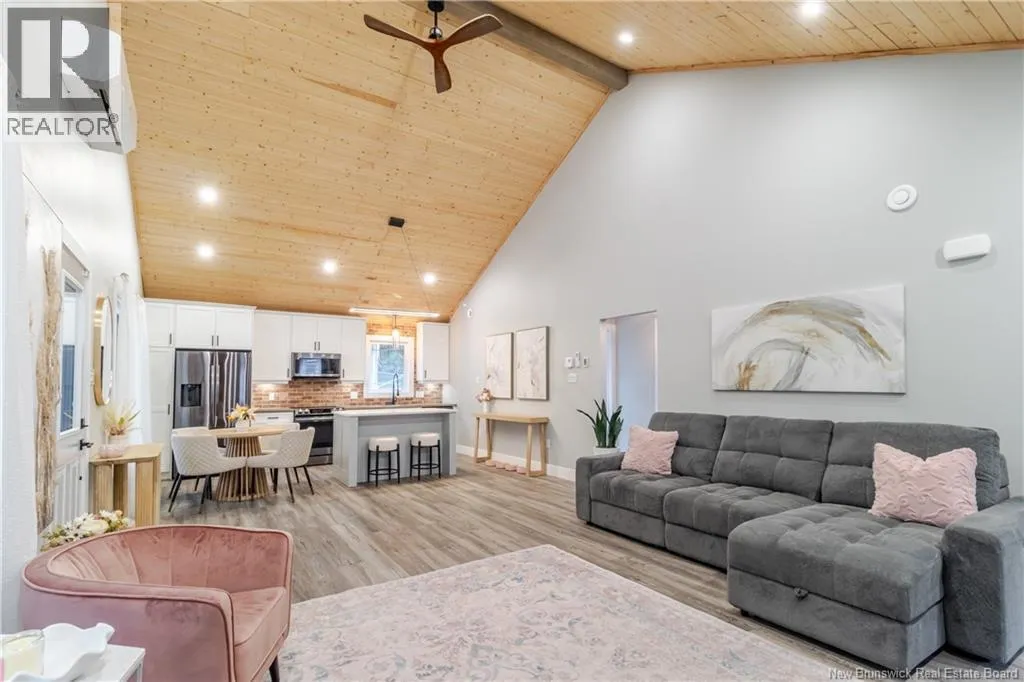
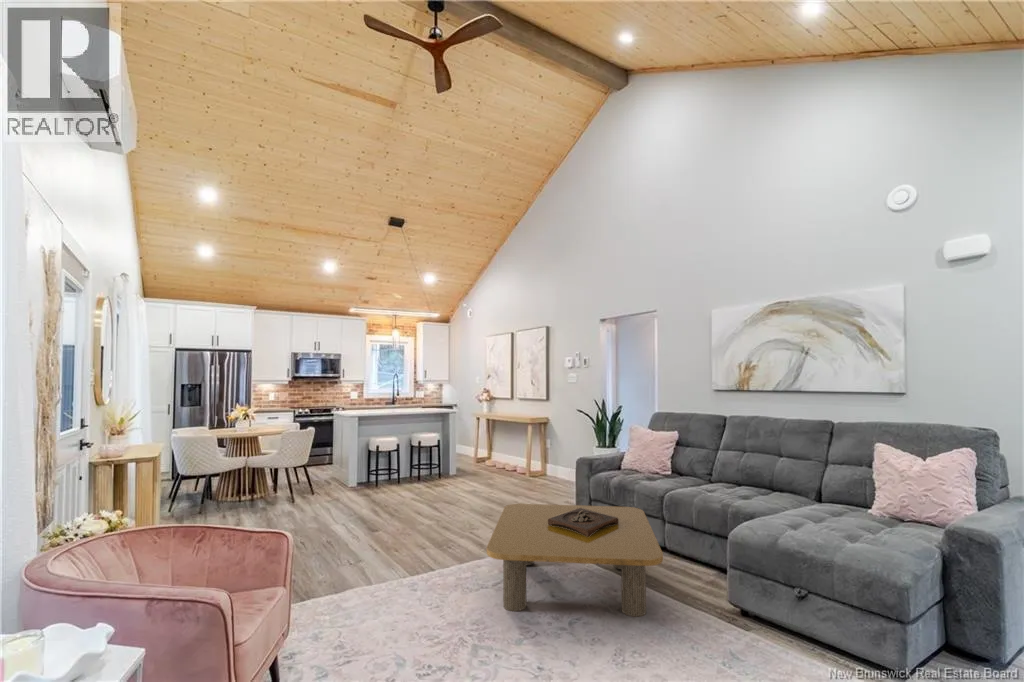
+ wooden tray [548,508,619,537]
+ coffee table [486,503,664,618]
